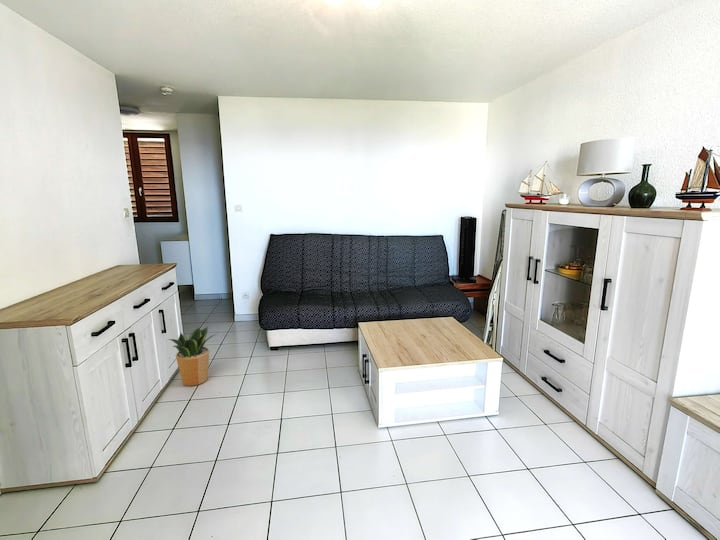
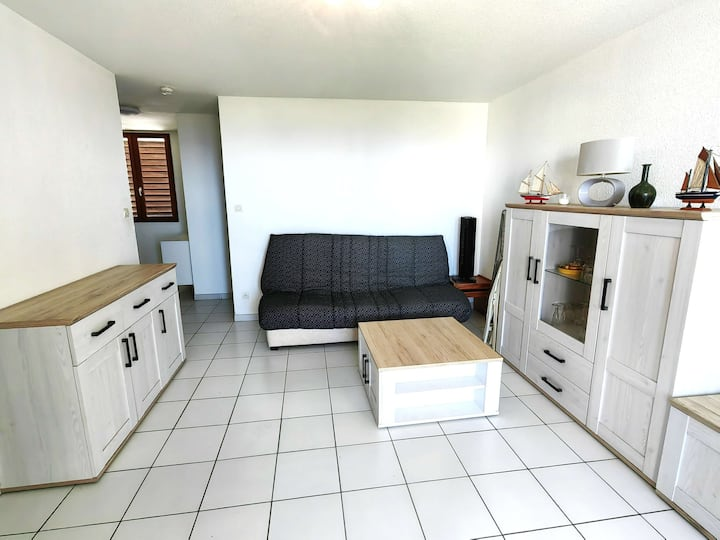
- potted plant [167,326,219,387]
